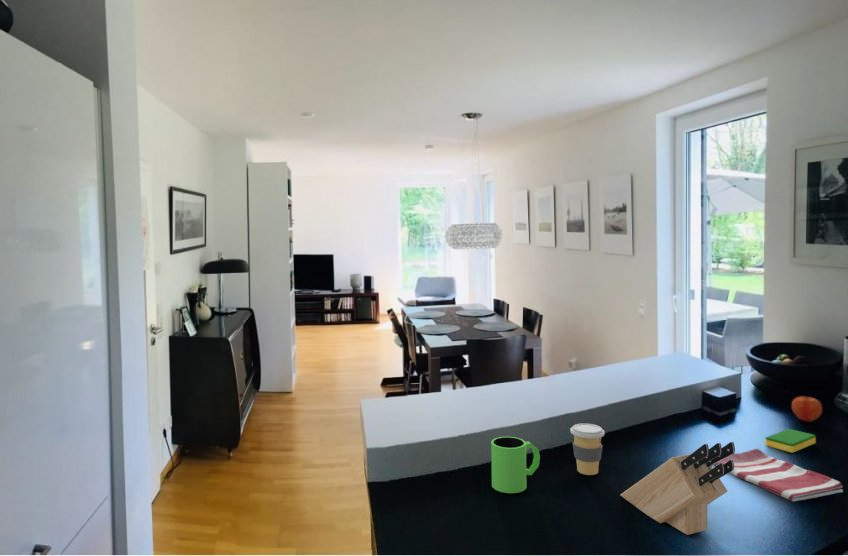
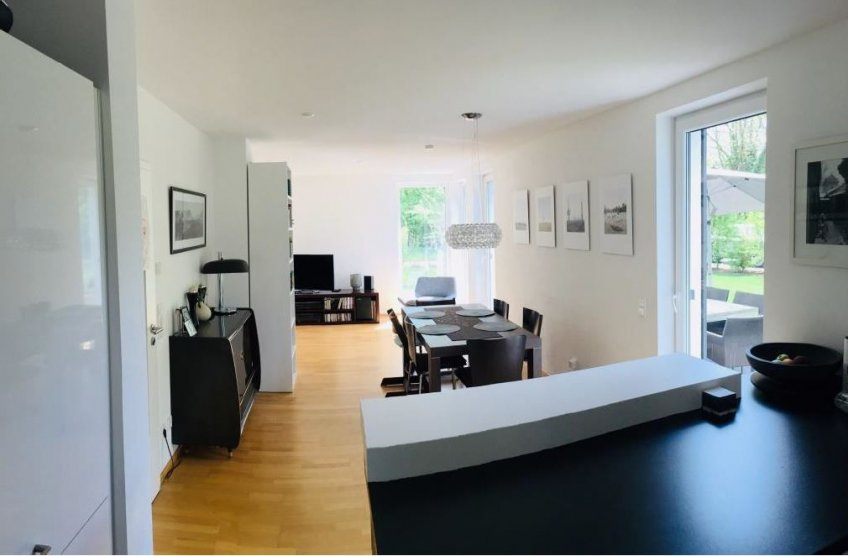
- mug [490,436,541,494]
- dish towel [713,448,844,502]
- knife block [620,441,736,536]
- coffee cup [569,423,606,476]
- apple [791,395,823,423]
- dish sponge [764,428,817,454]
